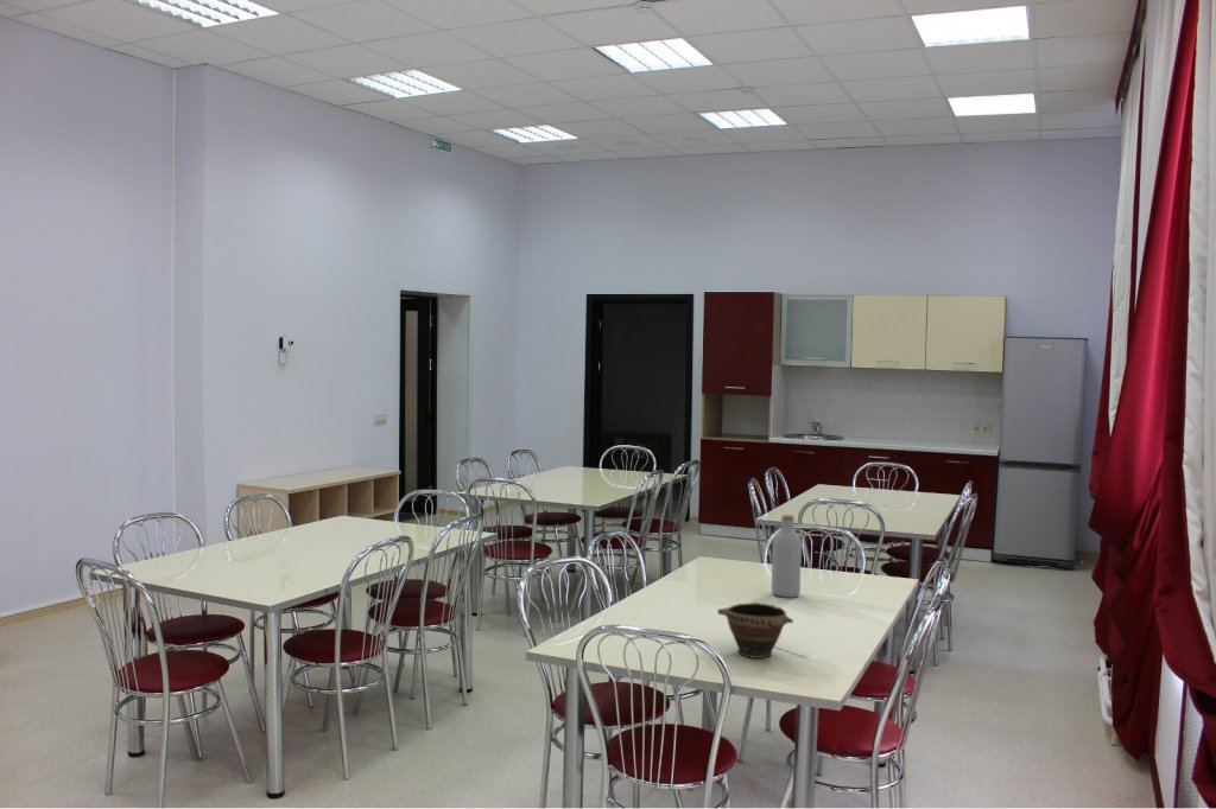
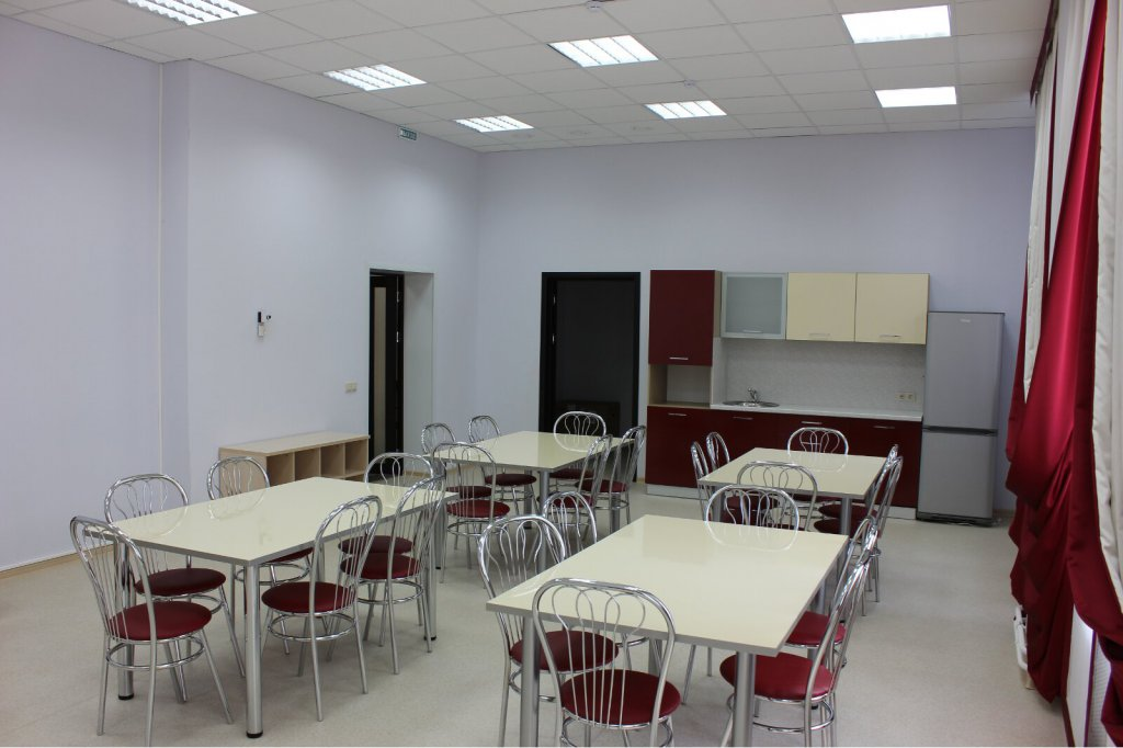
- bowl [716,601,794,660]
- bottle [771,514,803,599]
